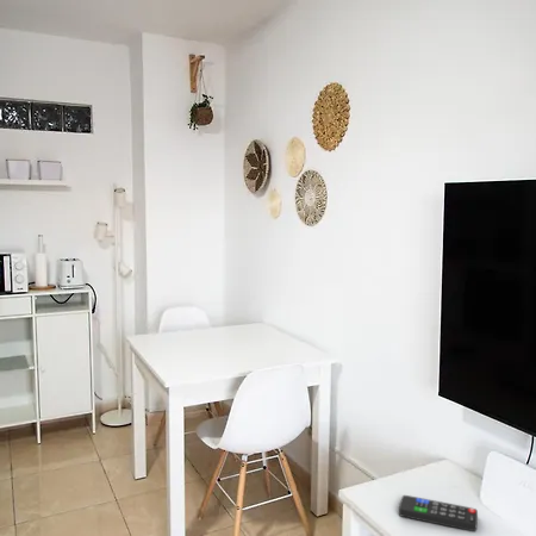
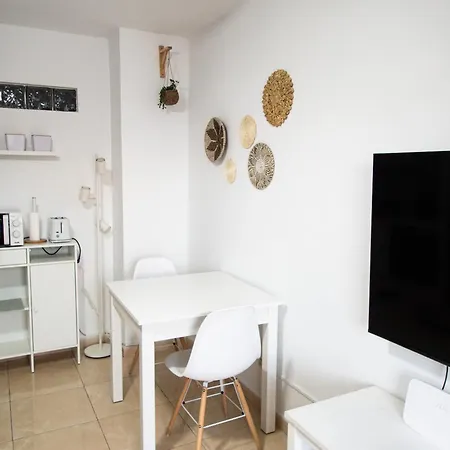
- remote control [398,494,479,532]
